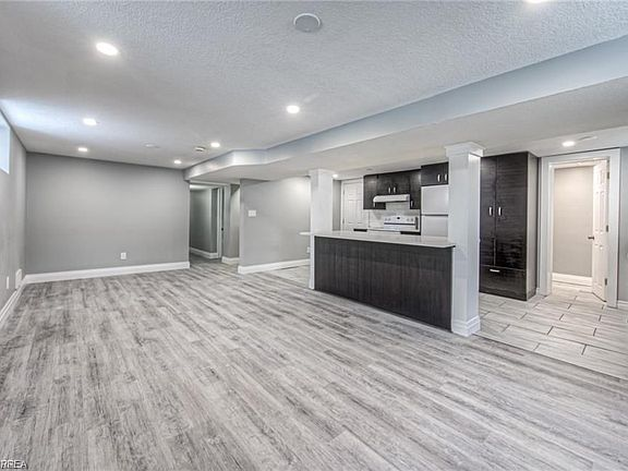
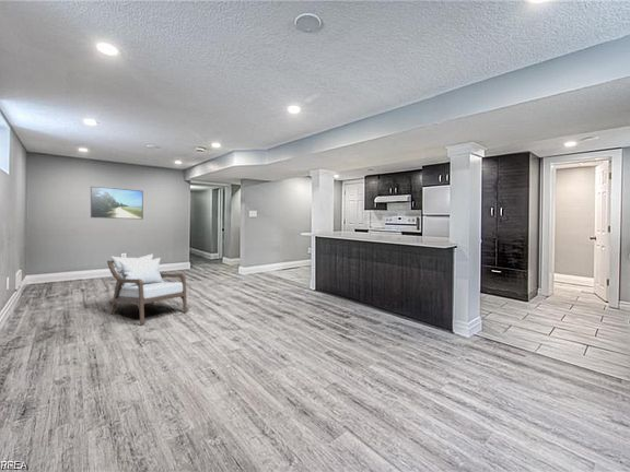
+ armchair [106,253,188,324]
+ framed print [90,186,144,220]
